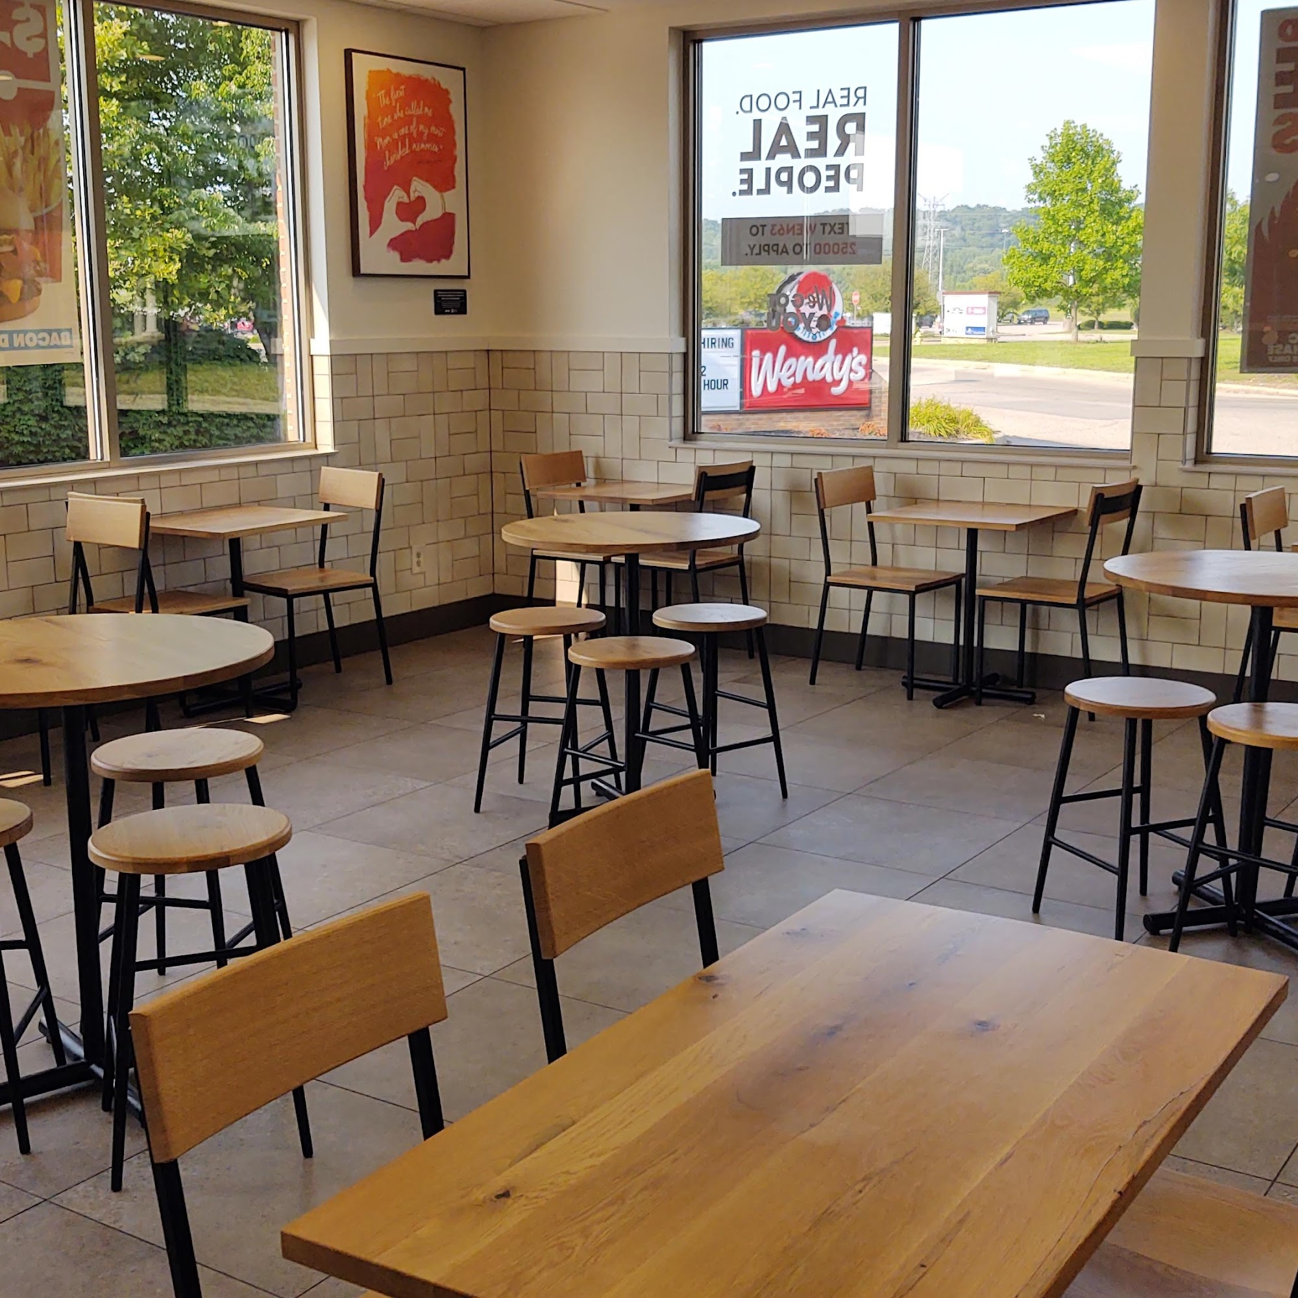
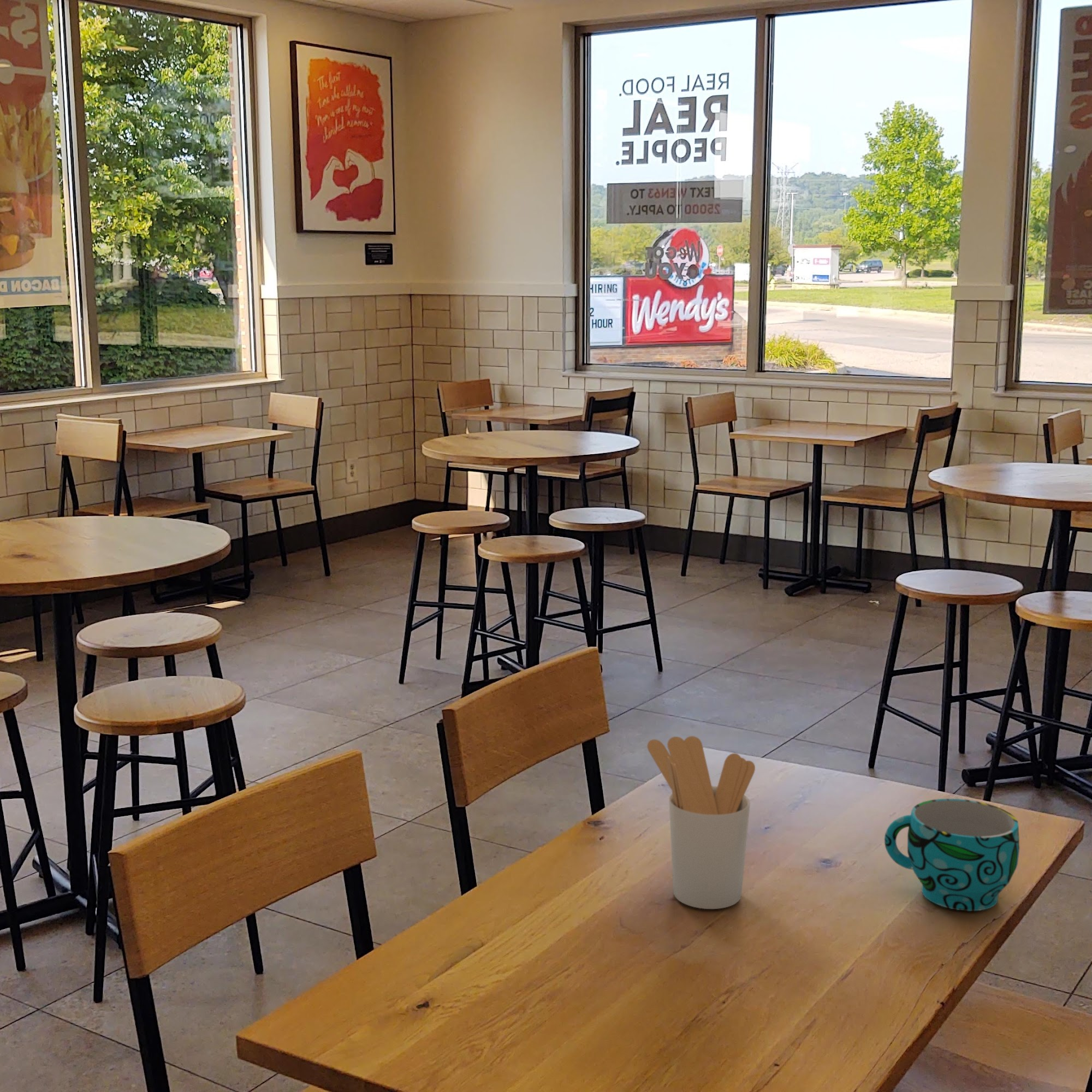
+ utensil holder [646,735,756,910]
+ cup [884,798,1020,911]
